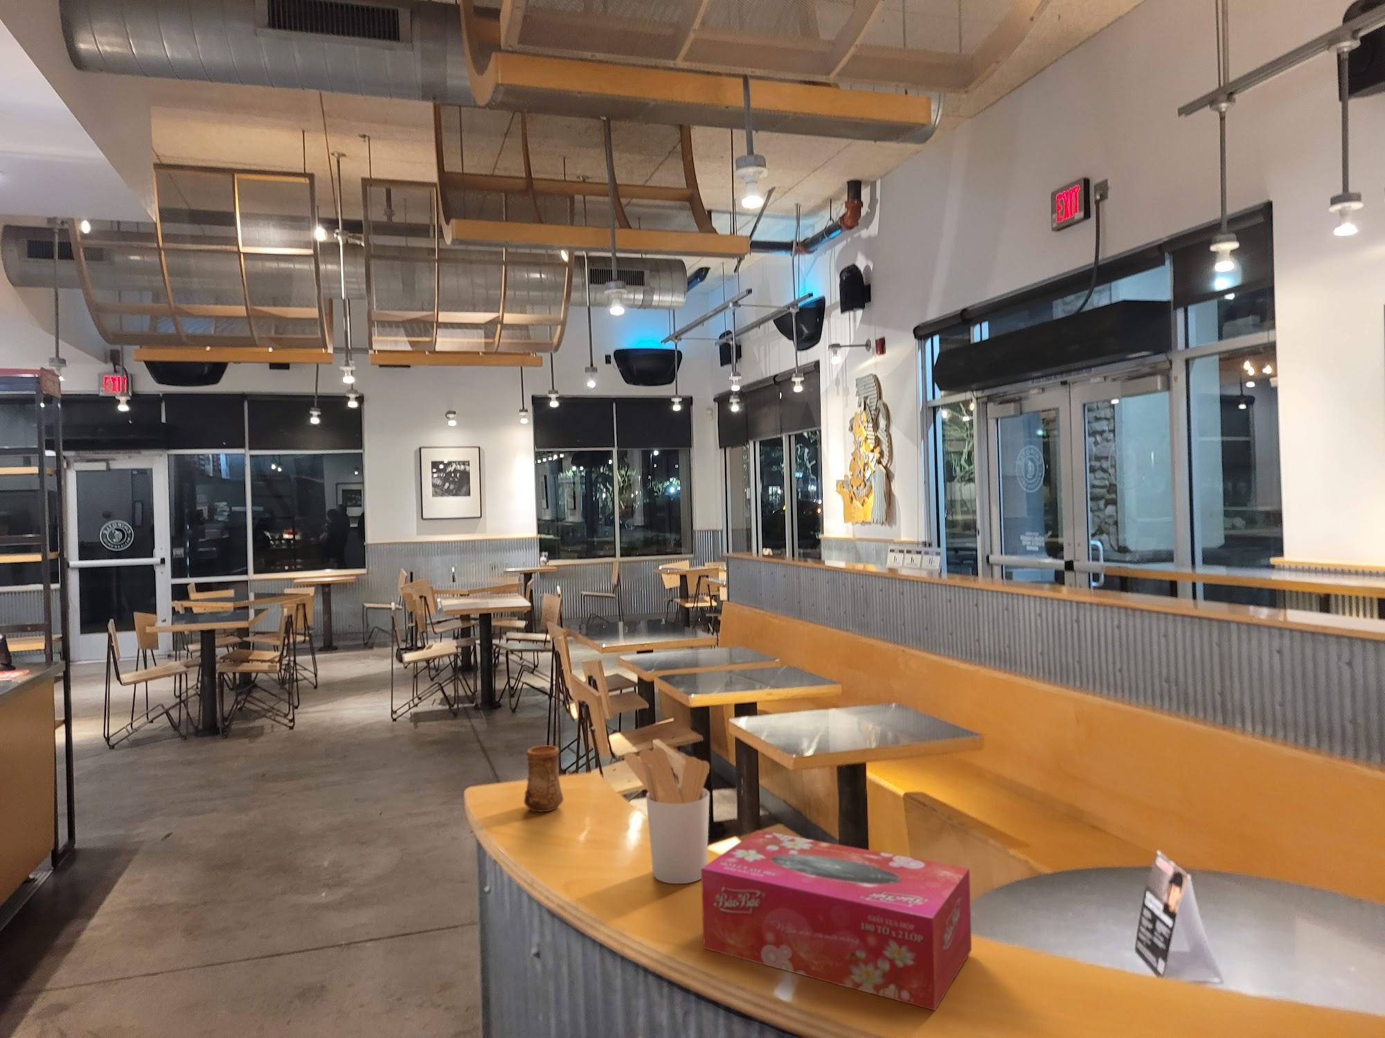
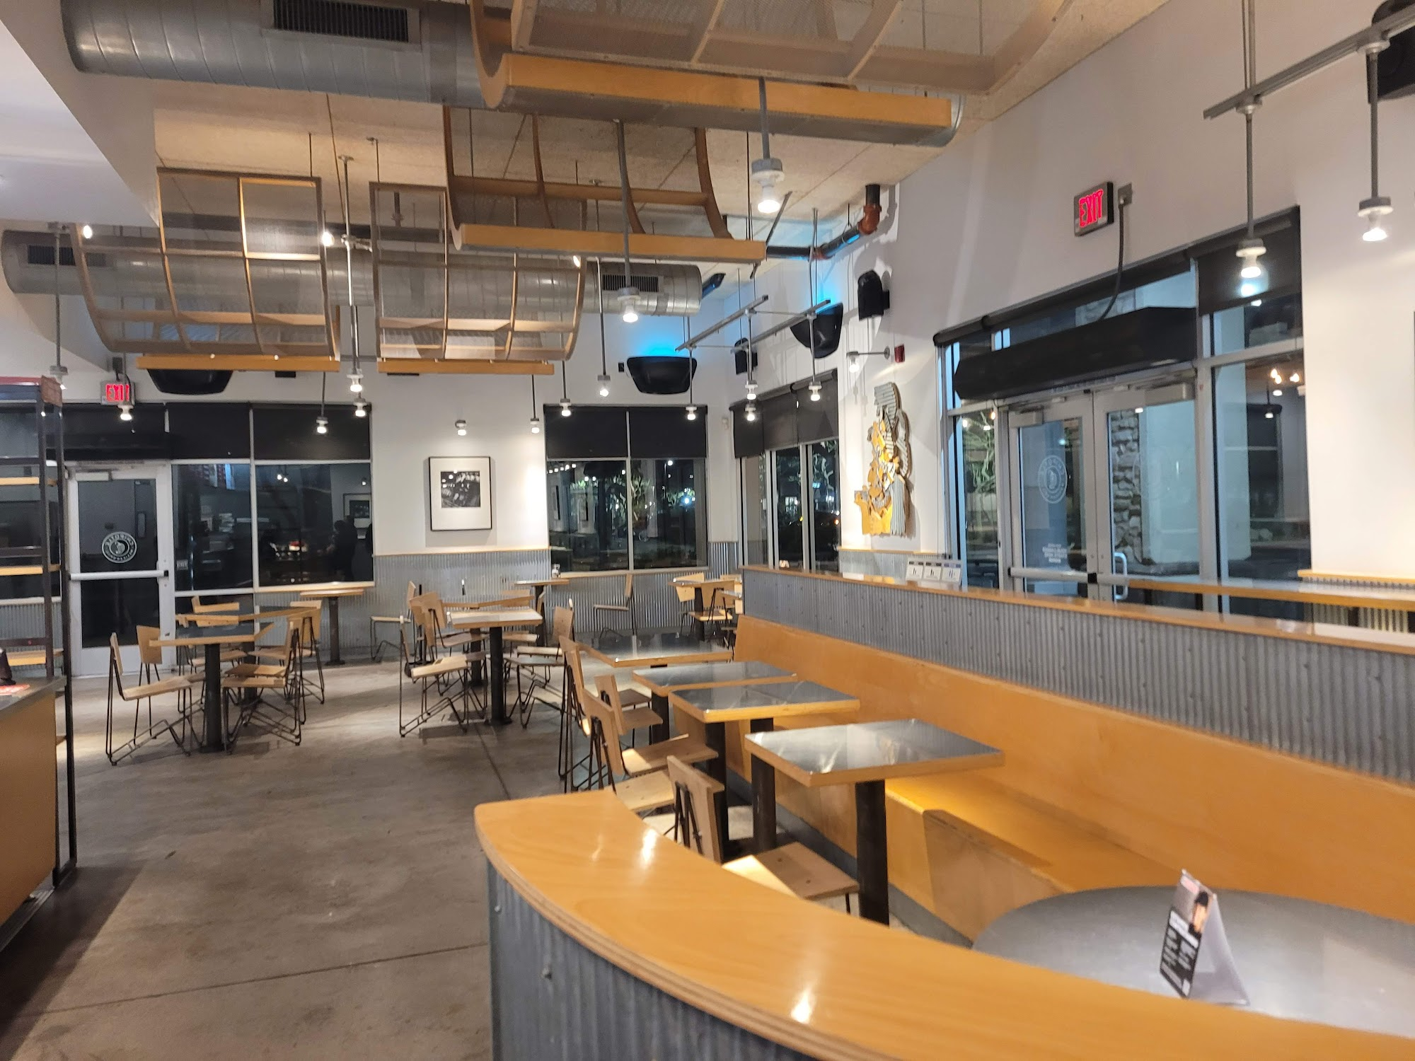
- tissue box [701,830,973,1011]
- utensil holder [624,747,711,884]
- cup [523,746,565,812]
